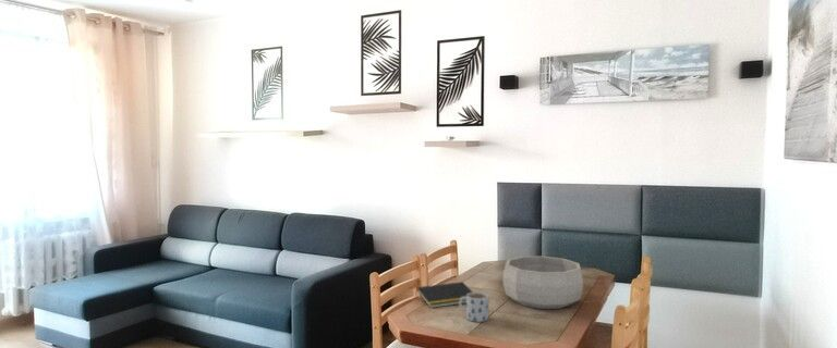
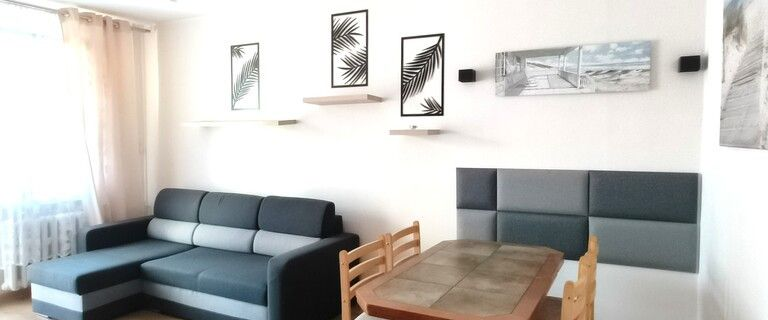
- decorative bowl [501,256,584,310]
- notepad [414,281,474,309]
- mug [458,291,490,323]
